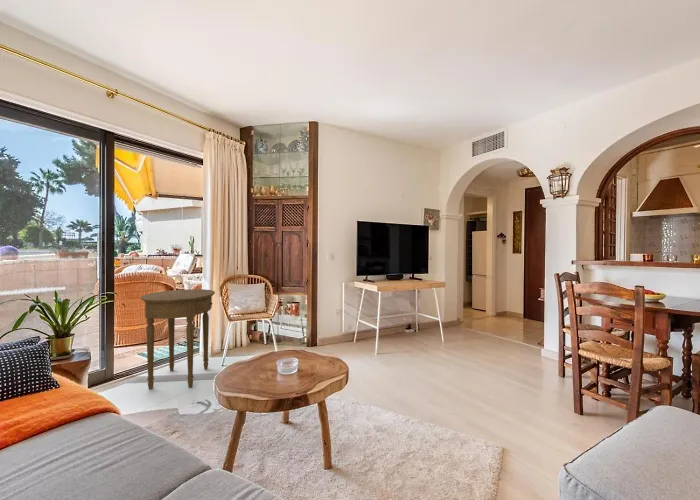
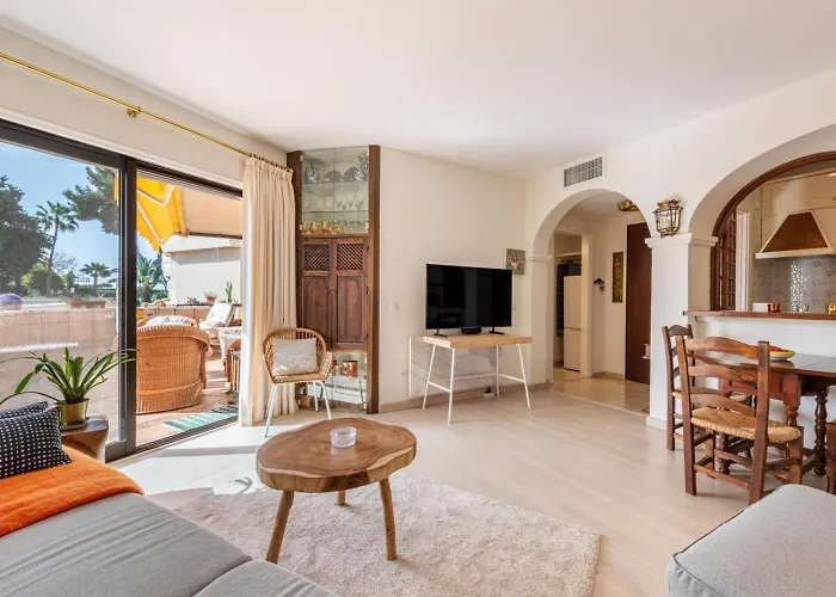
- side table [140,288,216,391]
